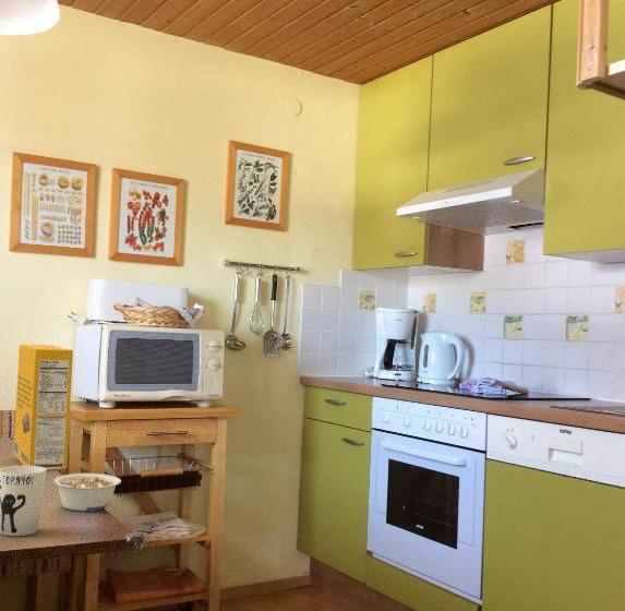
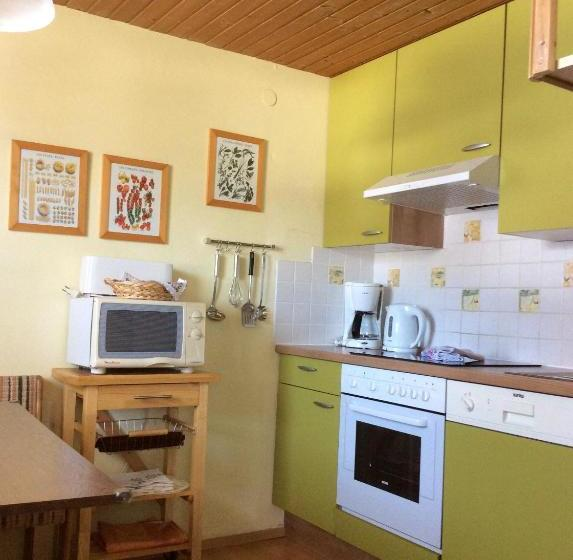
- cup [0,465,47,537]
- legume [52,472,122,512]
- cereal box [12,344,74,471]
